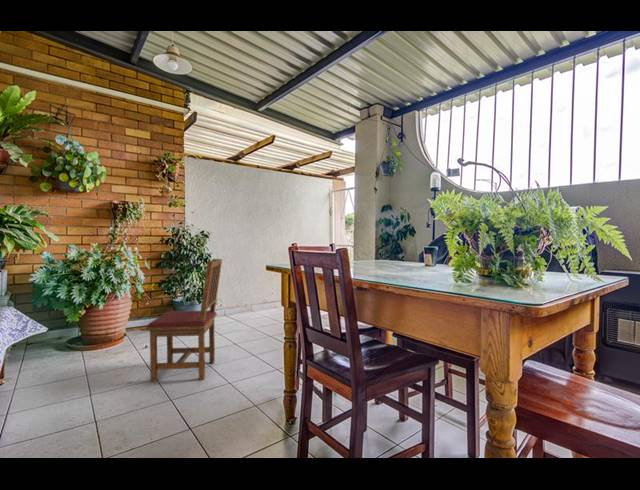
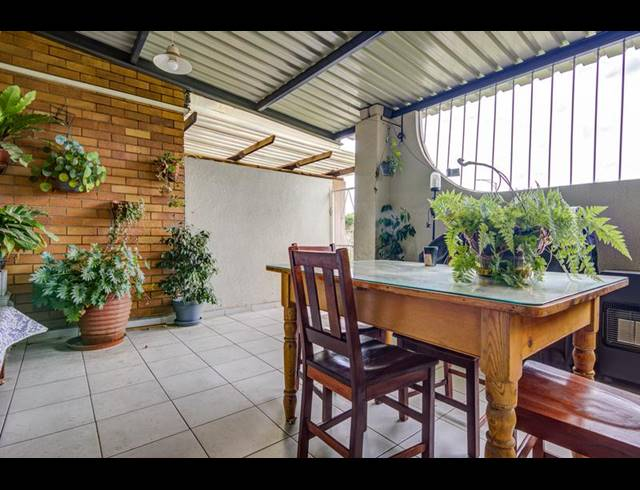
- dining chair [145,258,223,383]
